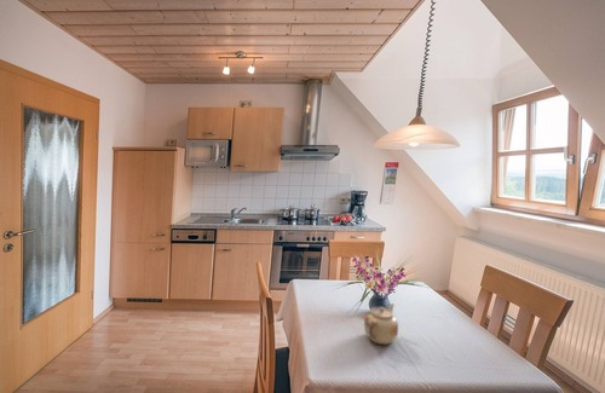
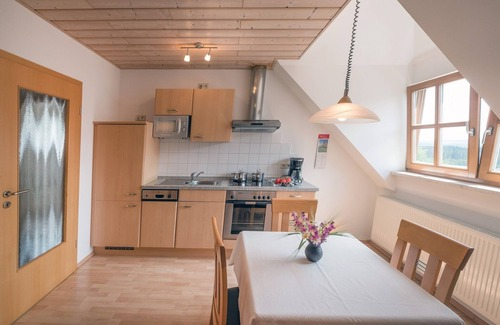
- teapot [363,302,399,347]
